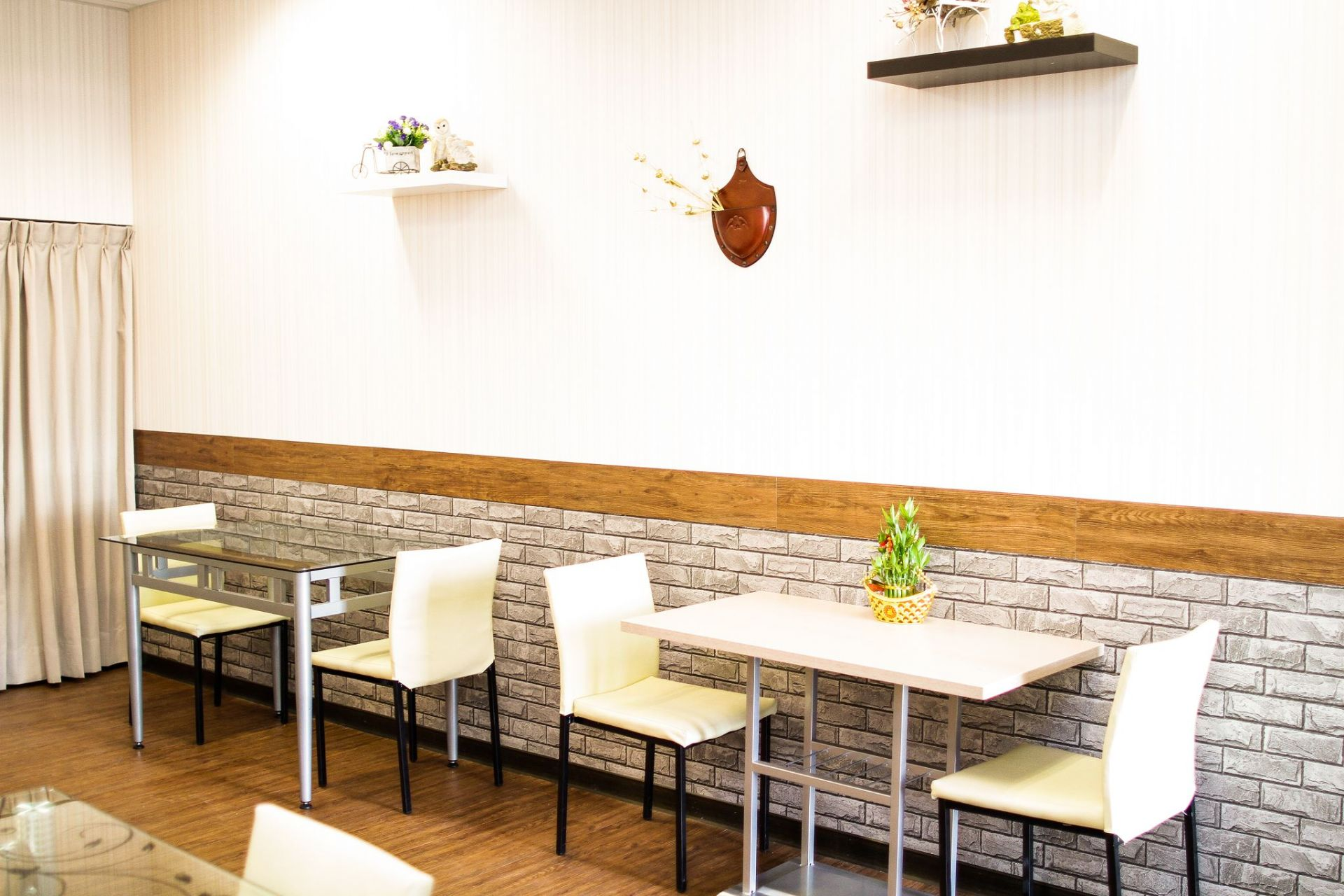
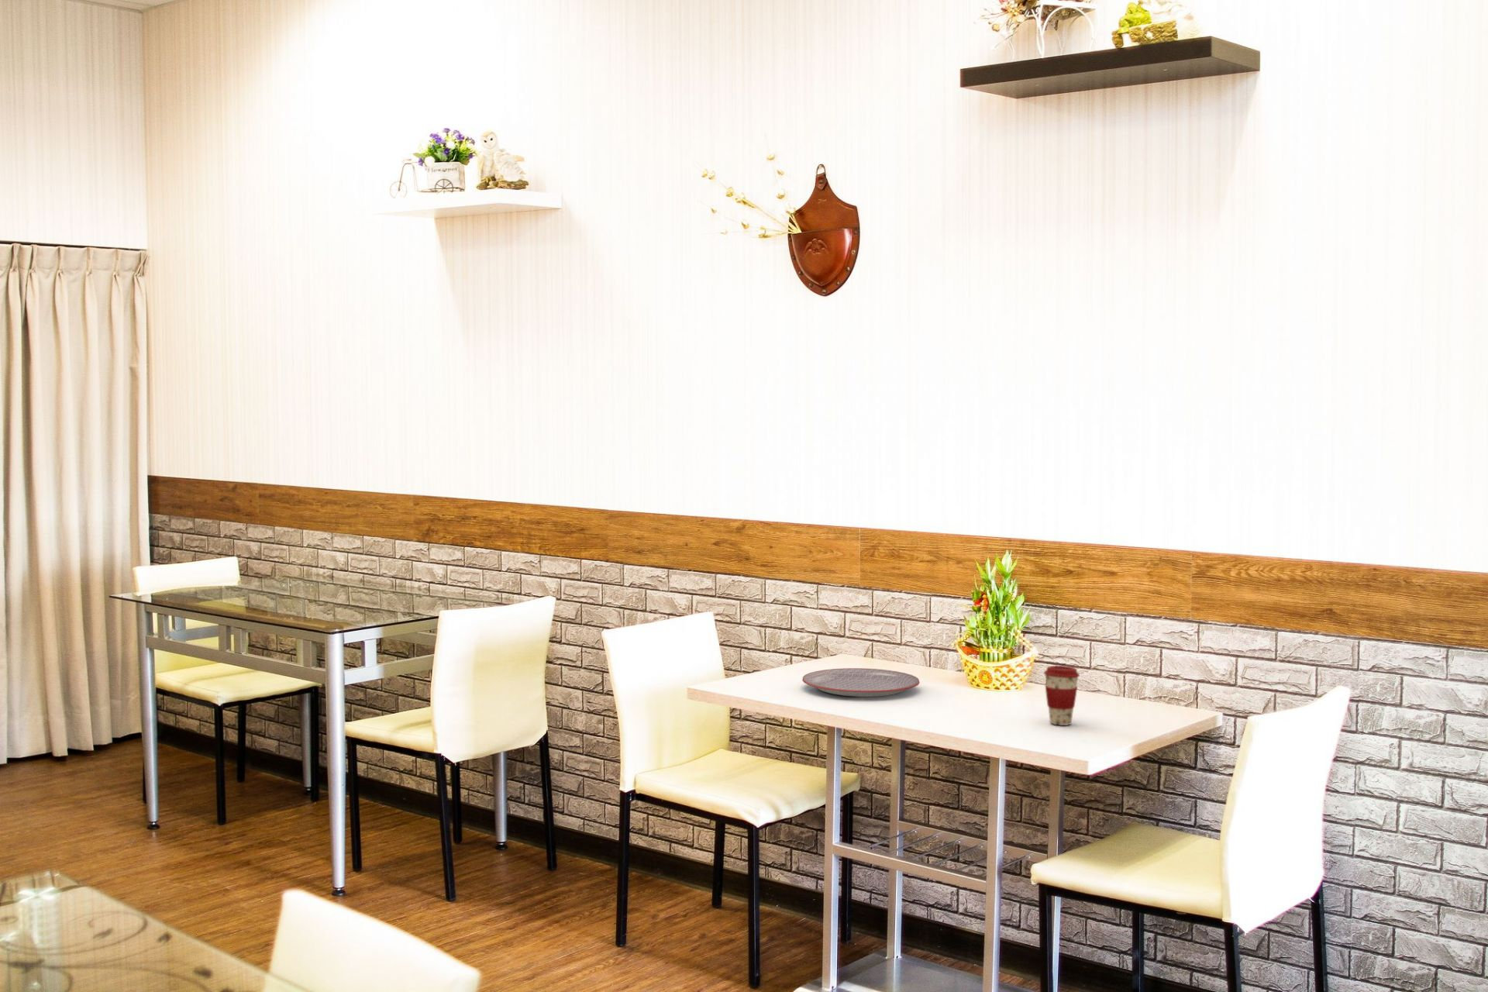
+ plate [802,668,920,698]
+ coffee cup [1043,665,1081,726]
